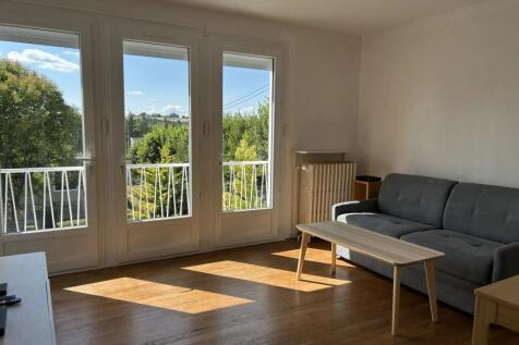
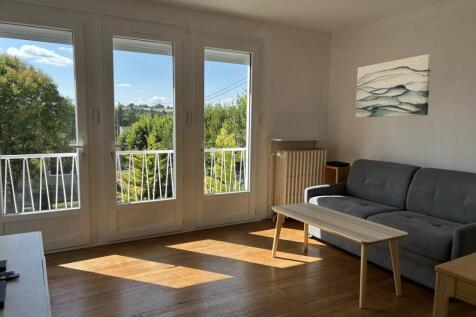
+ wall art [355,53,432,118]
